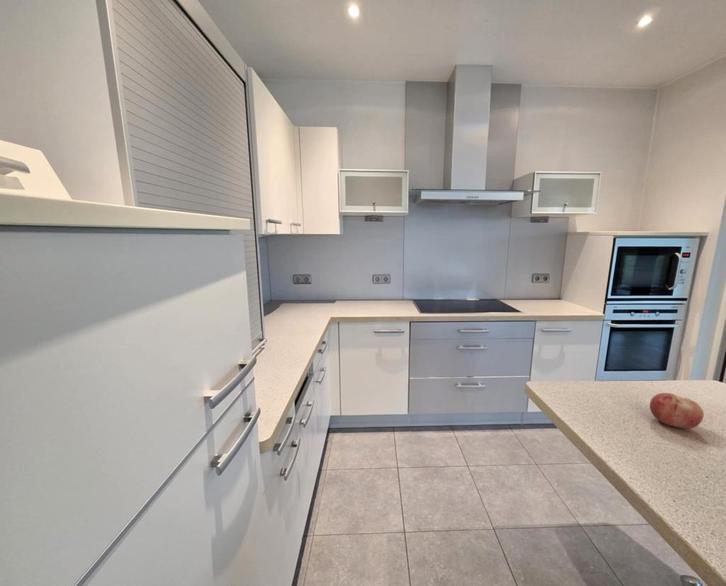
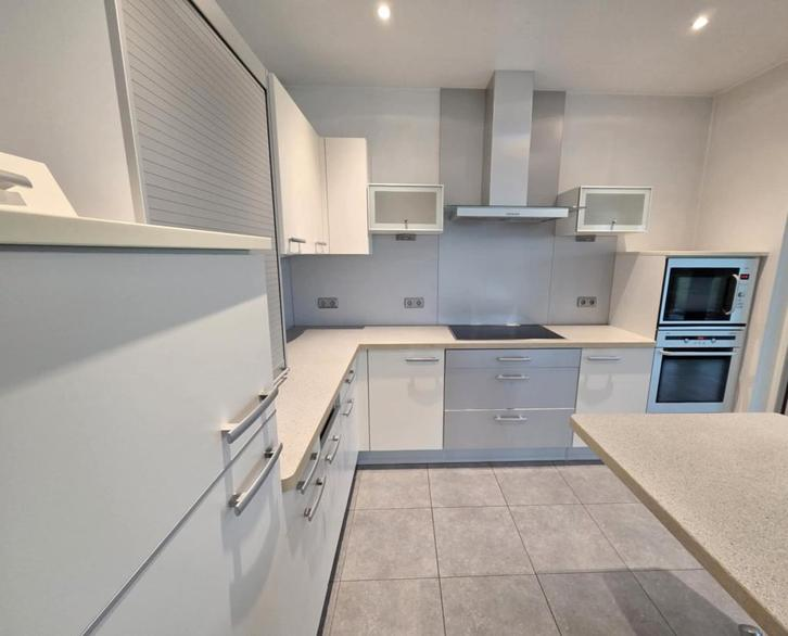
- fruit [649,392,705,430]
